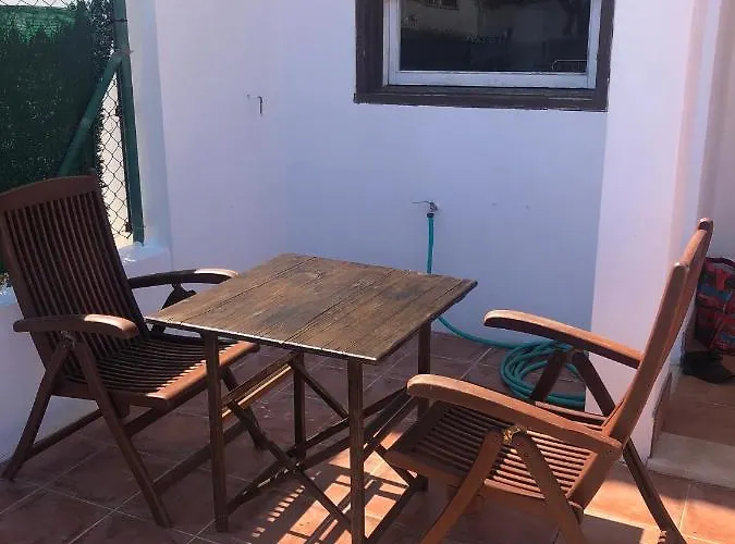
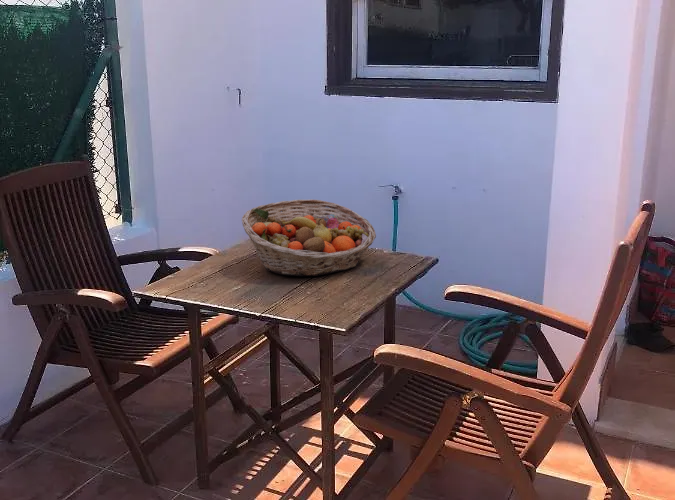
+ fruit basket [241,198,377,277]
